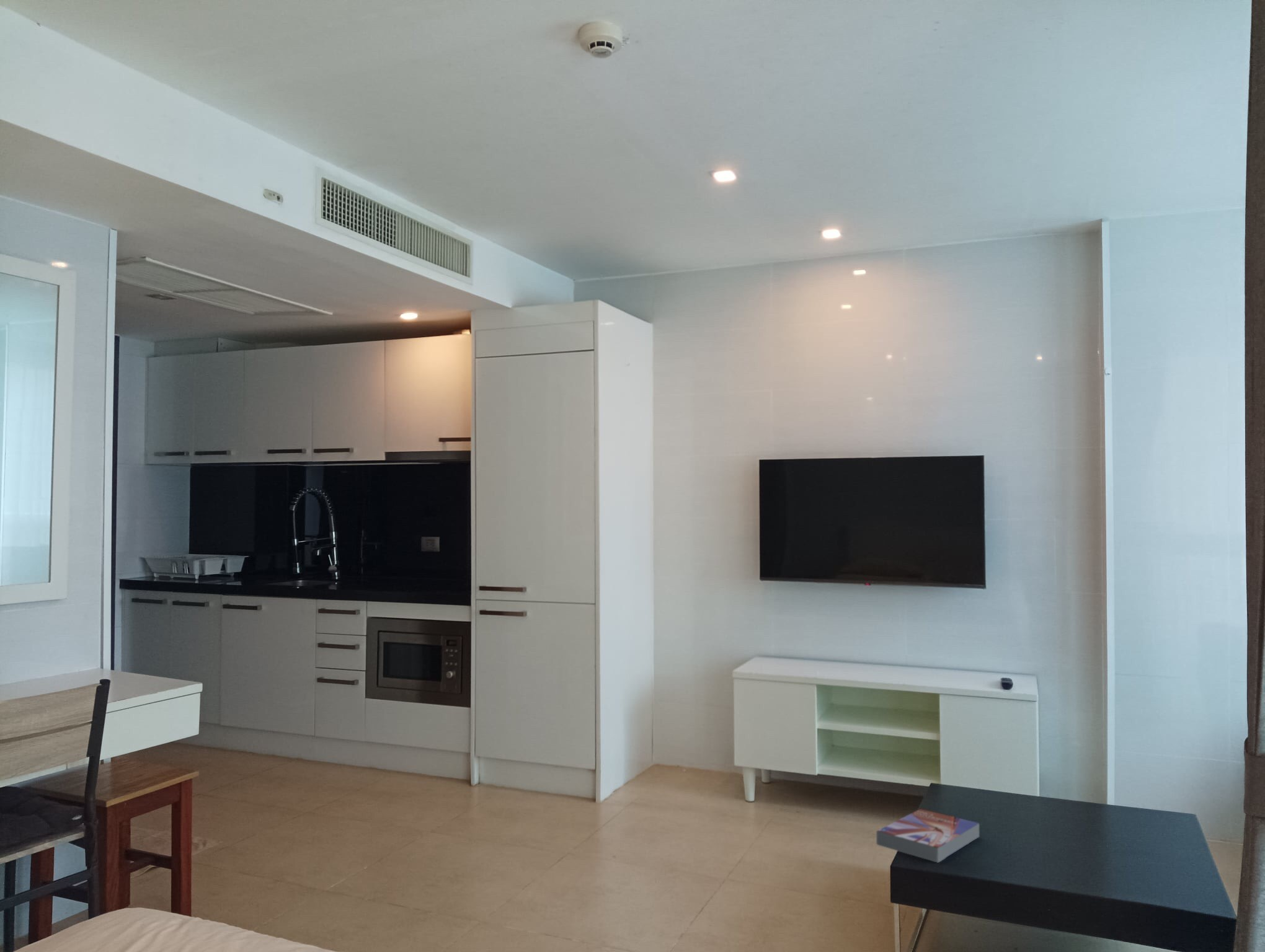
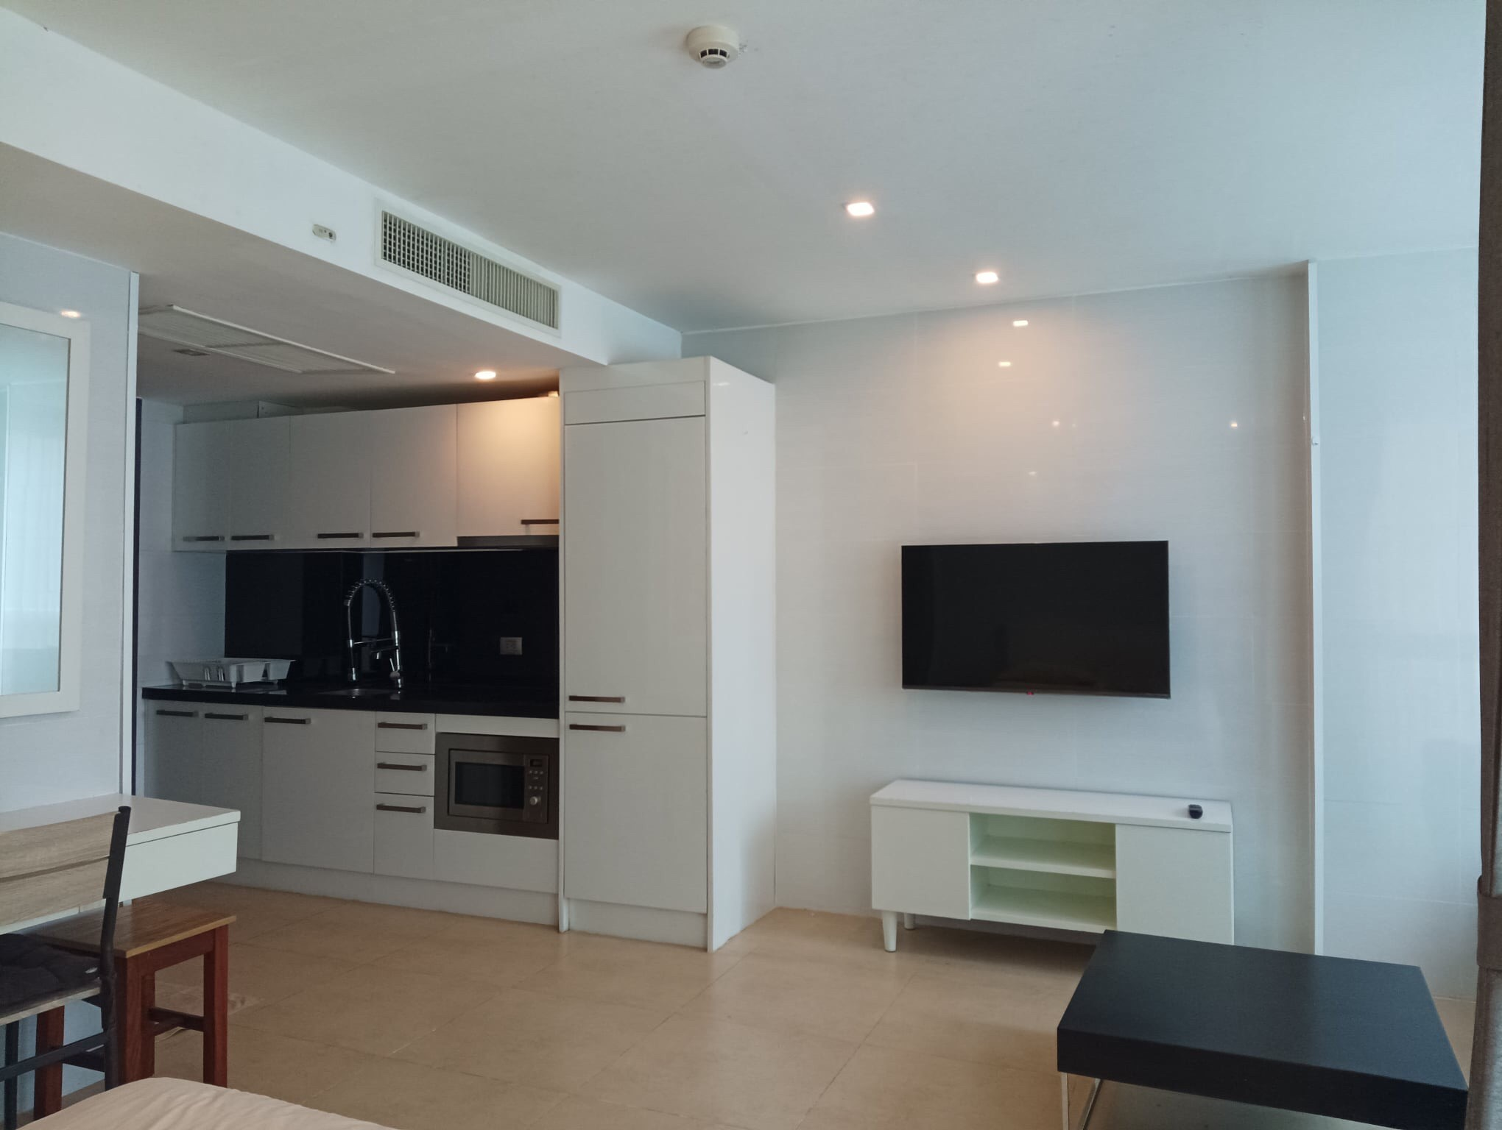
- textbook [876,808,980,863]
